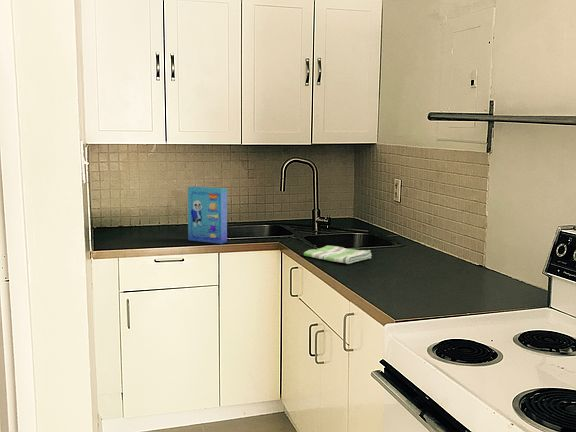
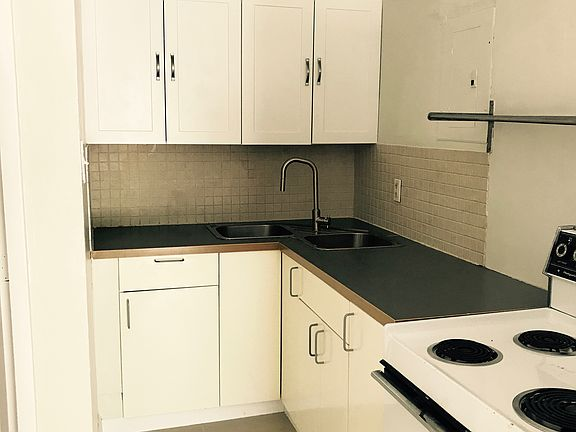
- cereal box [187,185,228,245]
- dish towel [303,245,373,265]
